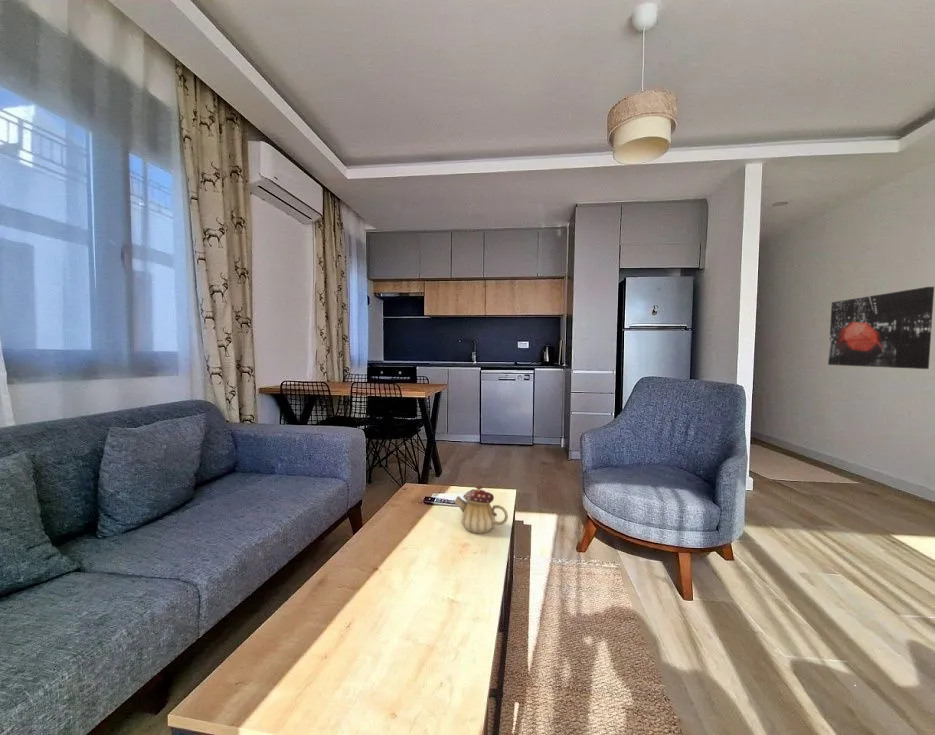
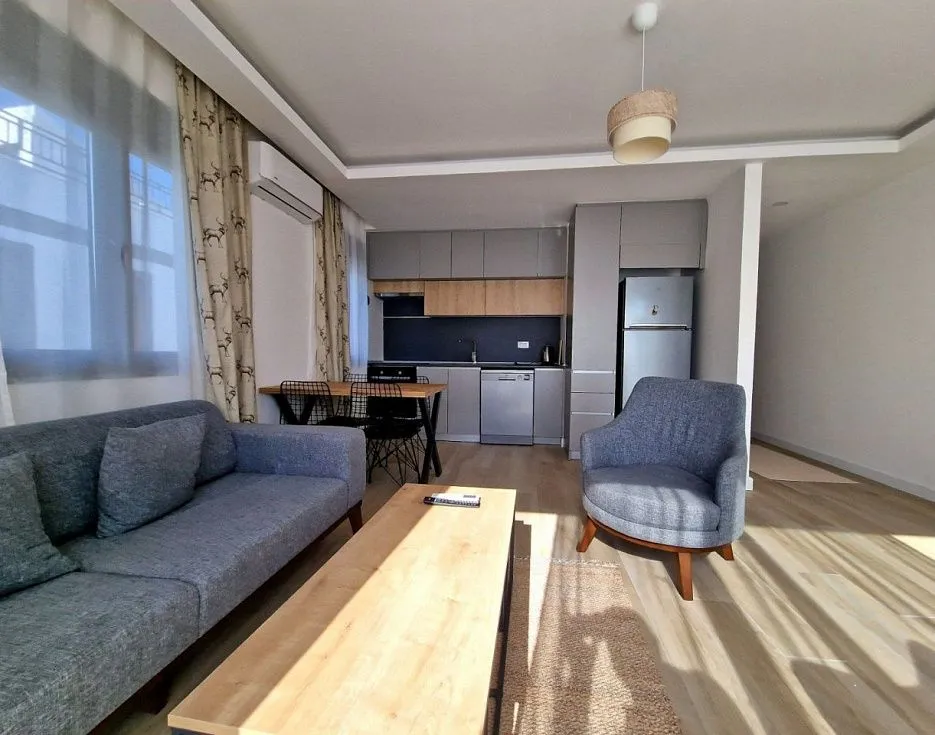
- wall art [827,286,935,370]
- teapot [454,484,509,535]
